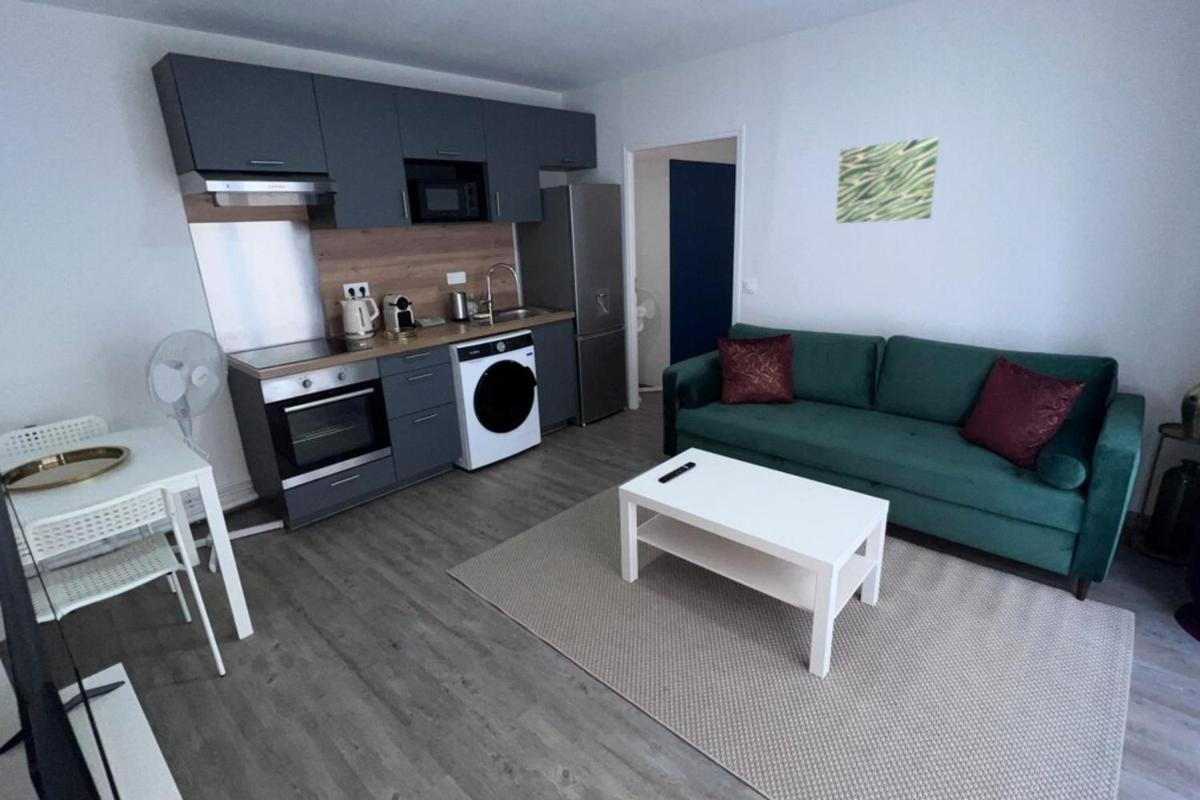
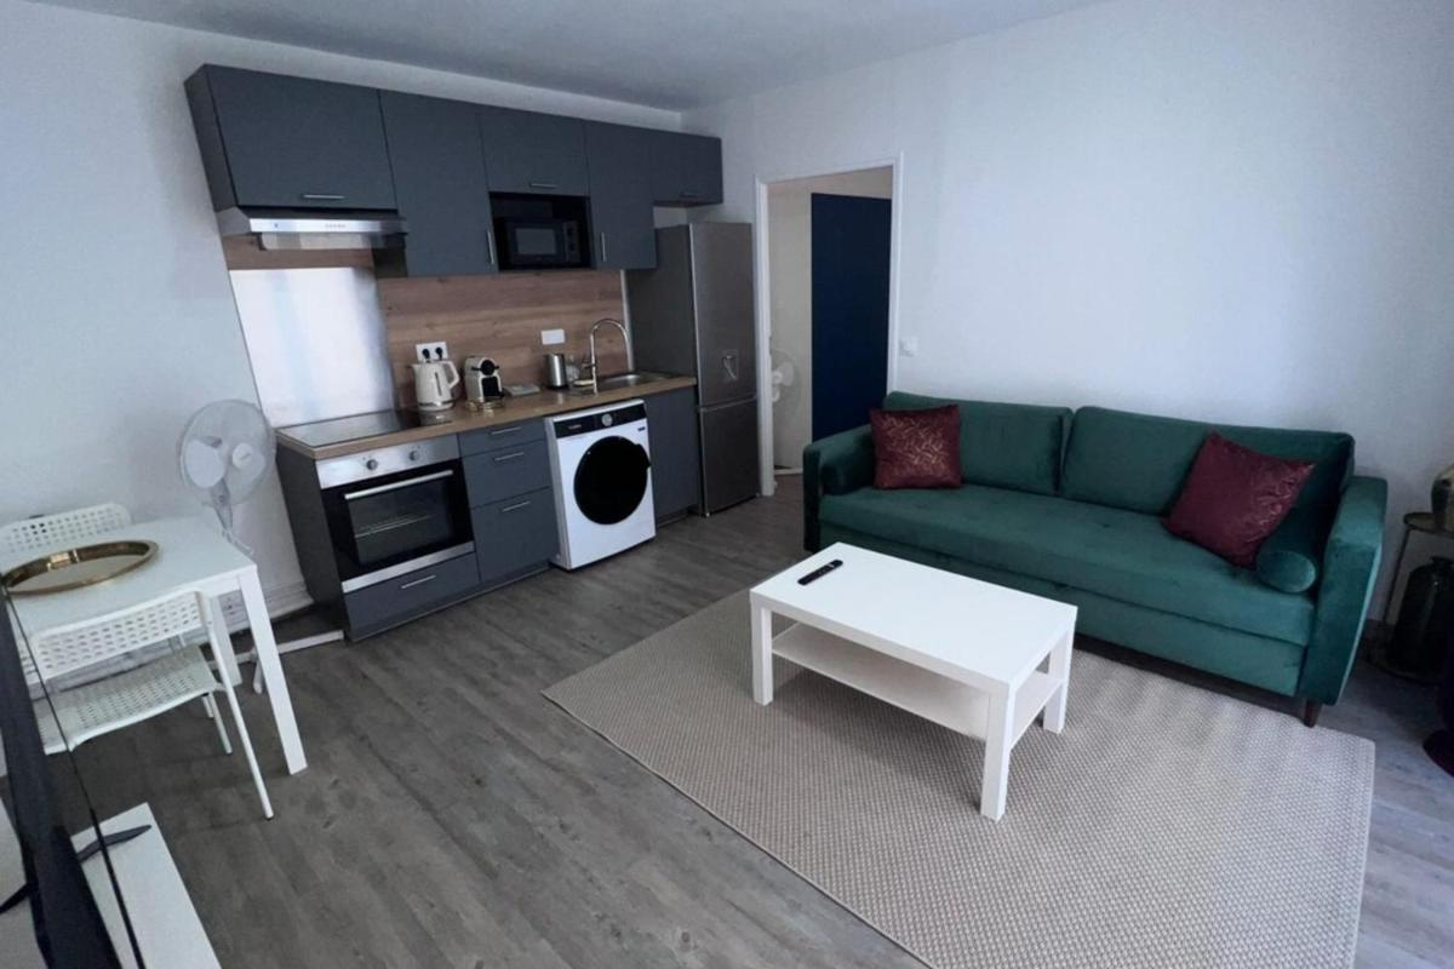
- wall art [835,135,940,224]
